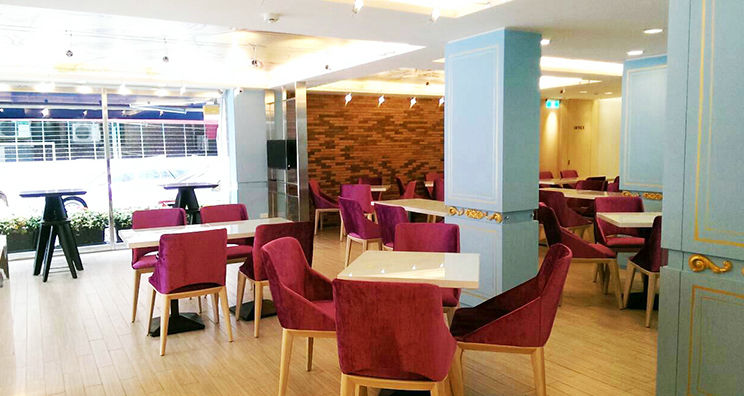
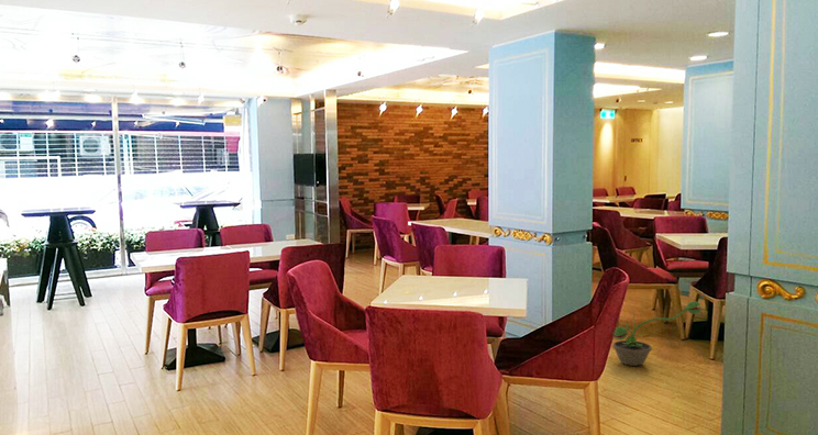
+ decorative plant [612,300,703,367]
